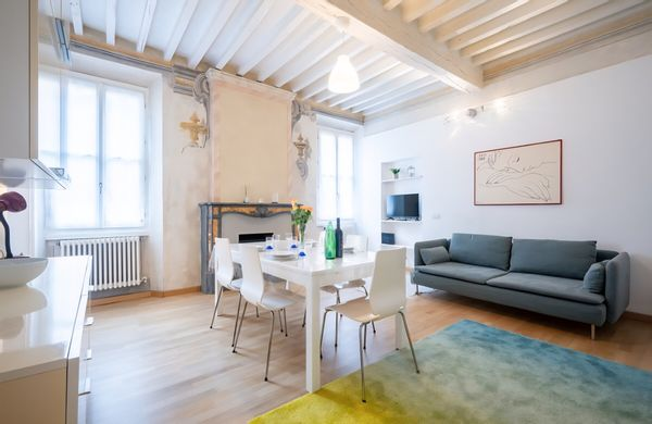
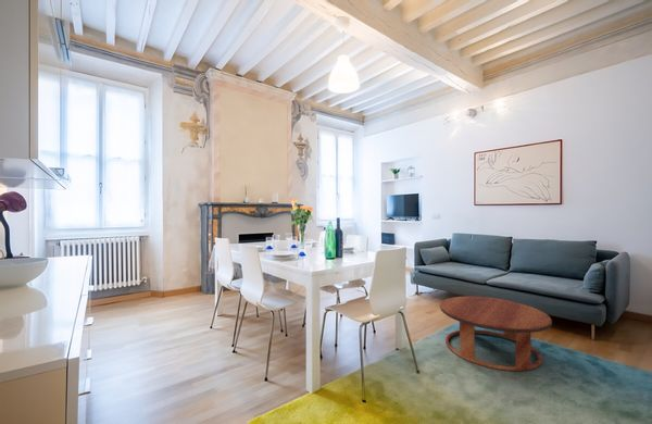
+ coffee table [439,295,553,372]
